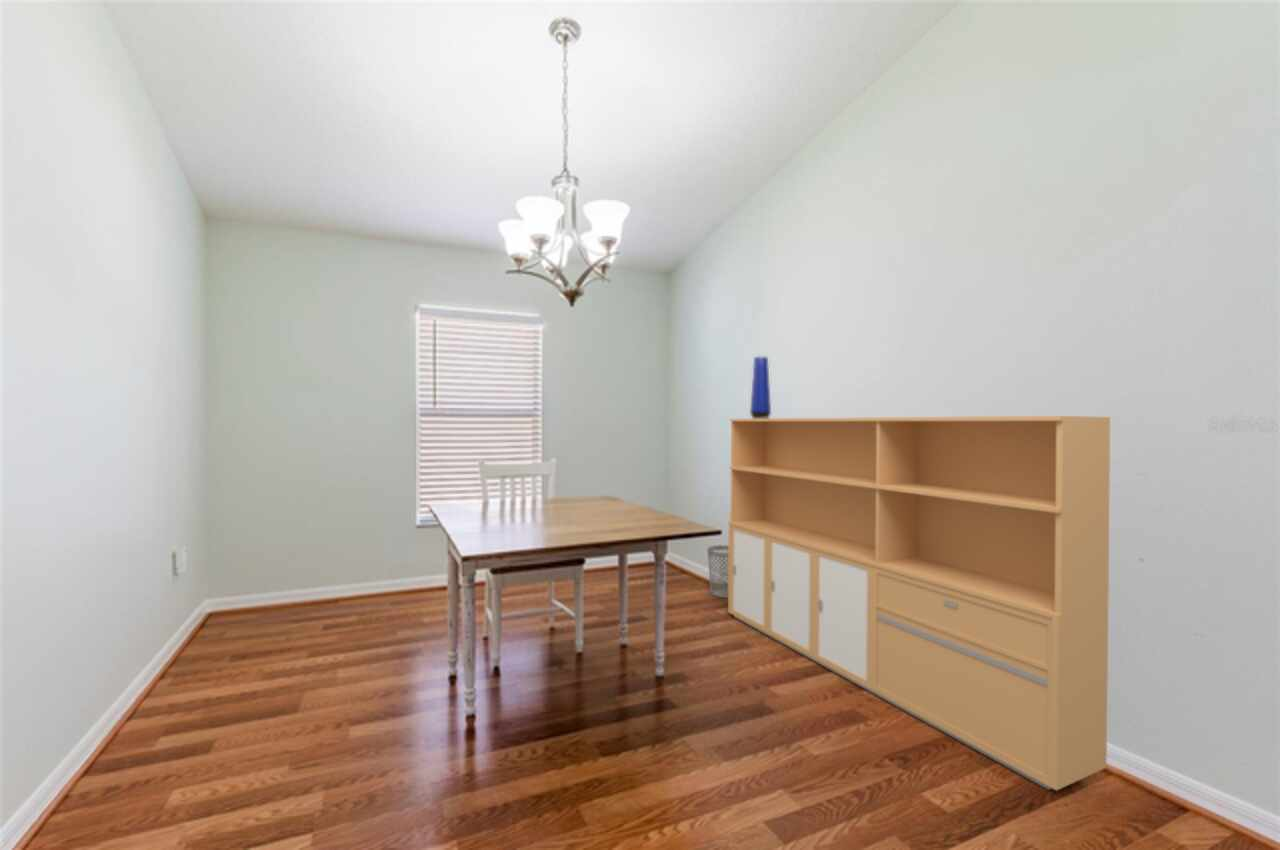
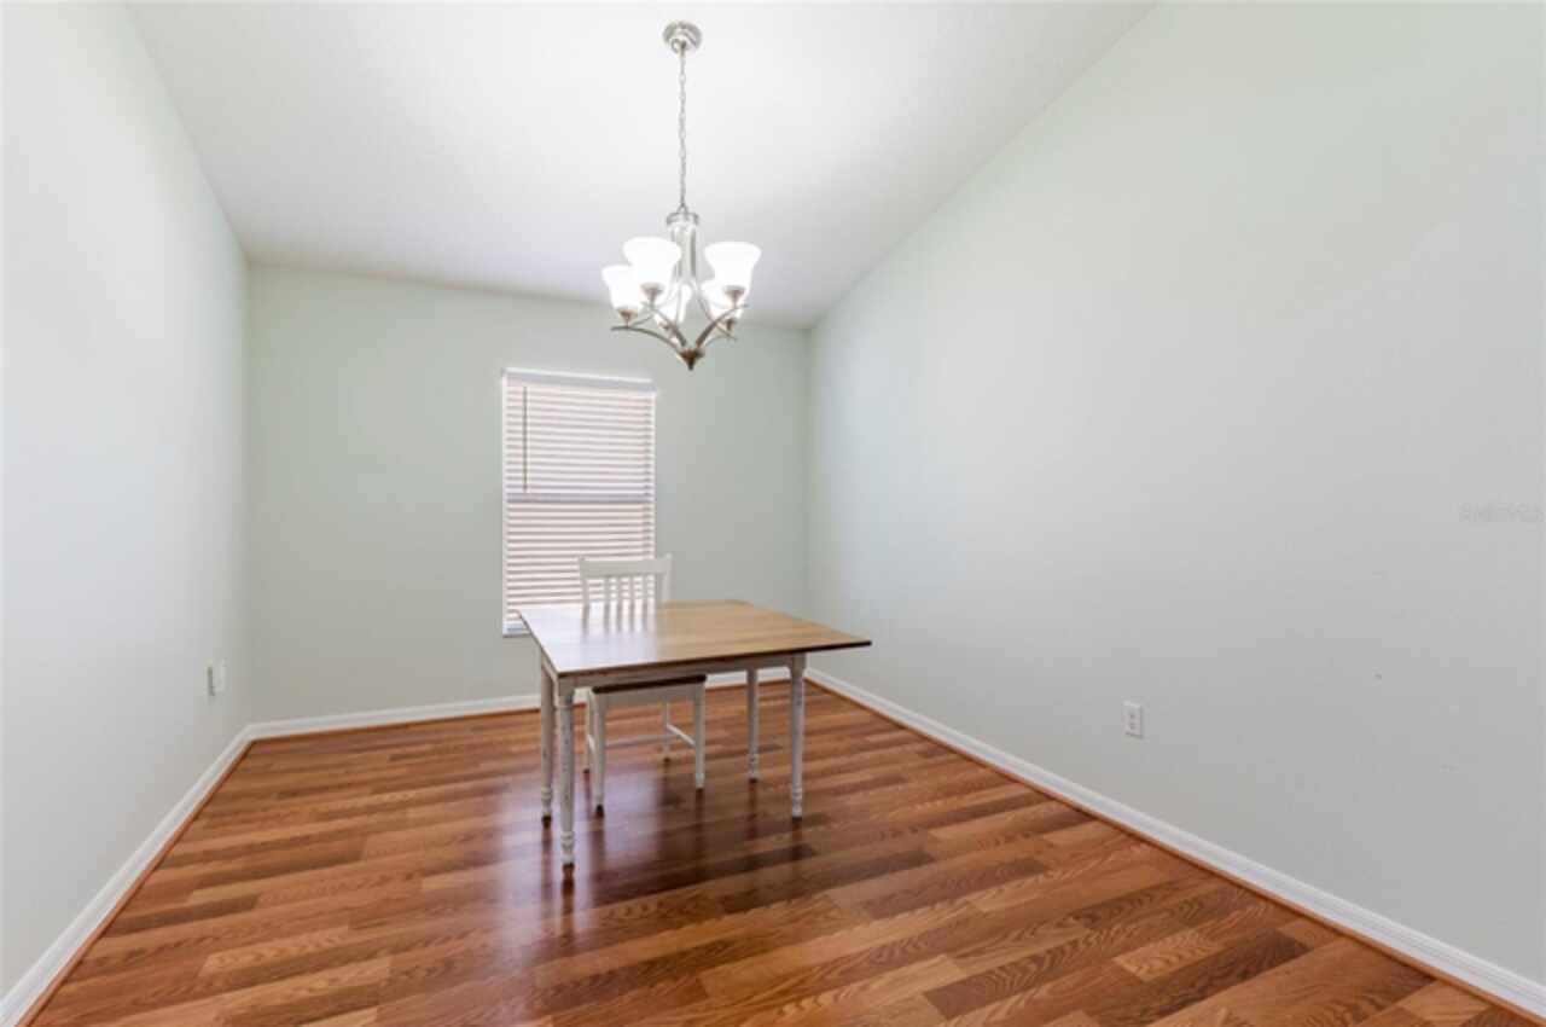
- storage cabinet [727,415,1111,791]
- wastebasket [706,544,728,599]
- vase [749,356,772,419]
